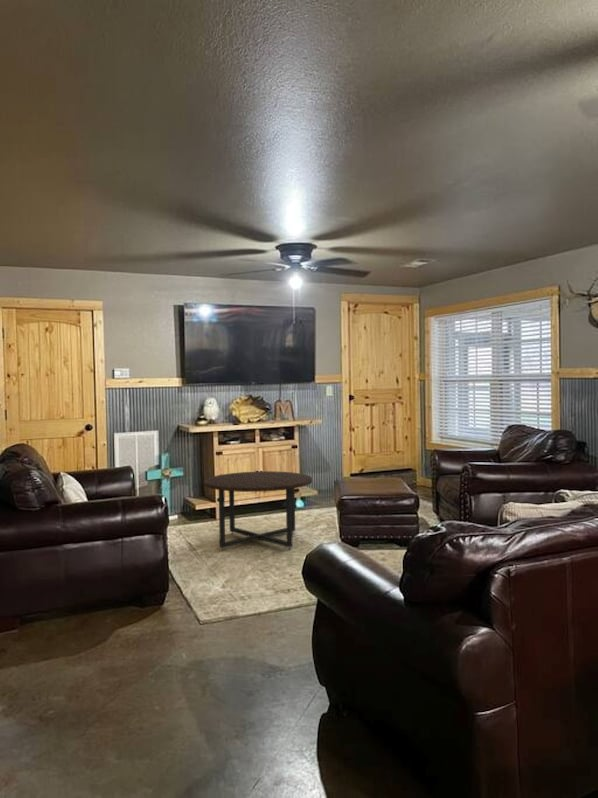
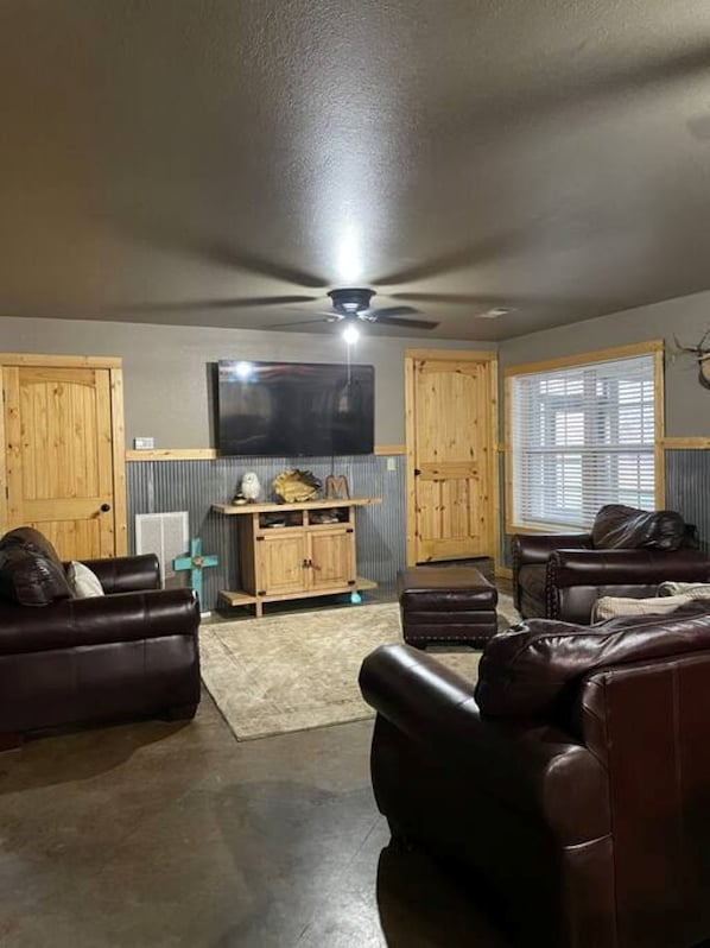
- coffee table [203,470,313,551]
